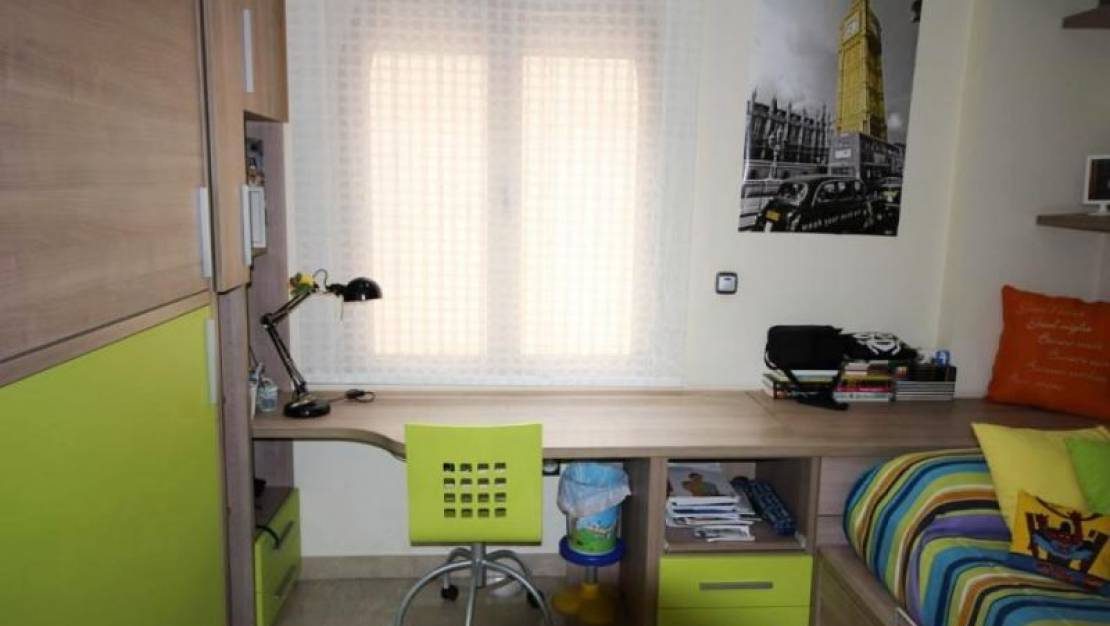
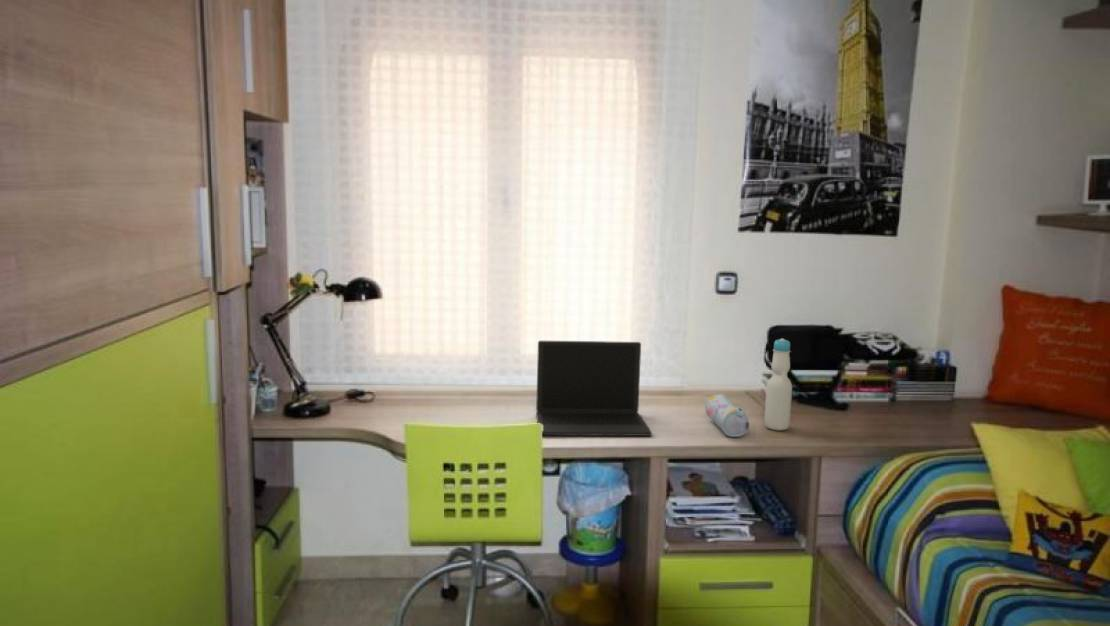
+ laptop [535,340,653,437]
+ bottle [763,338,793,431]
+ pencil case [704,393,750,438]
